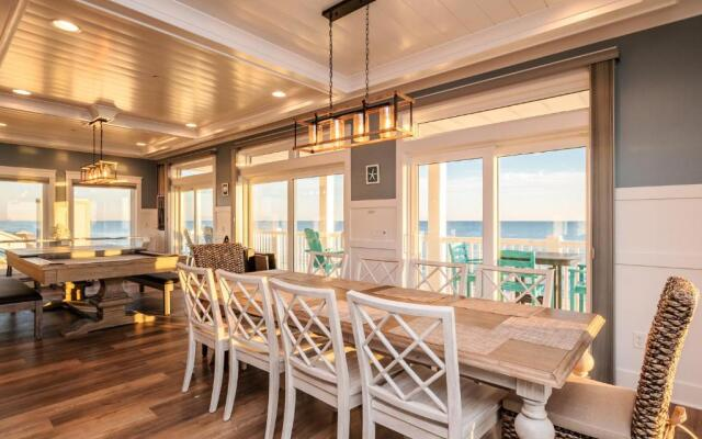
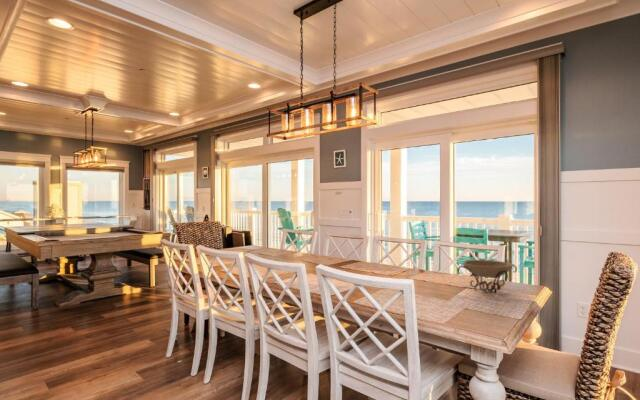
+ decorative bowl [456,259,518,295]
